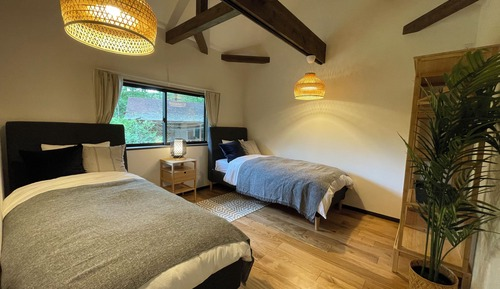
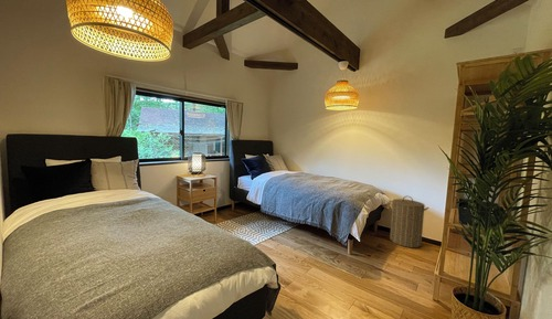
+ laundry hamper [389,195,429,248]
